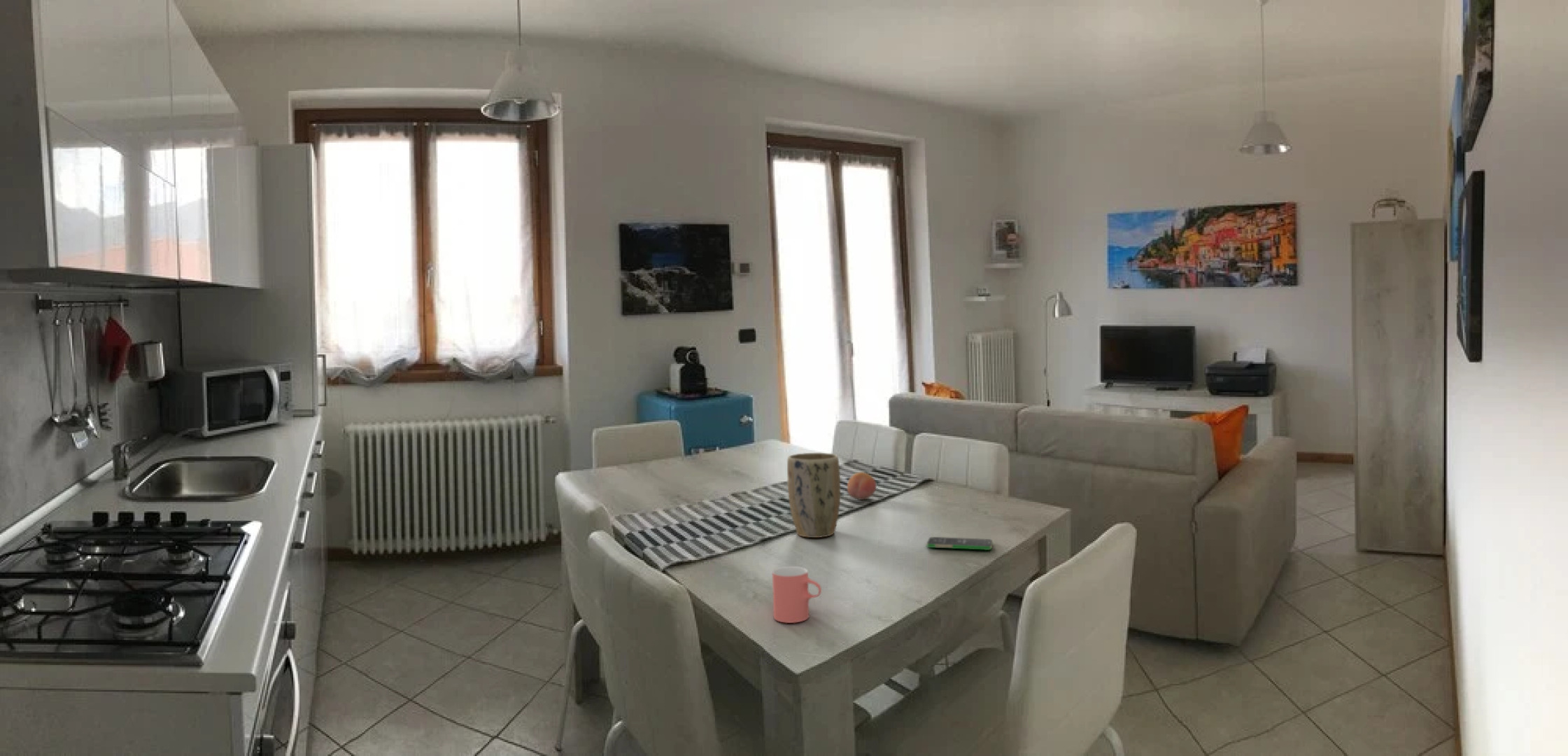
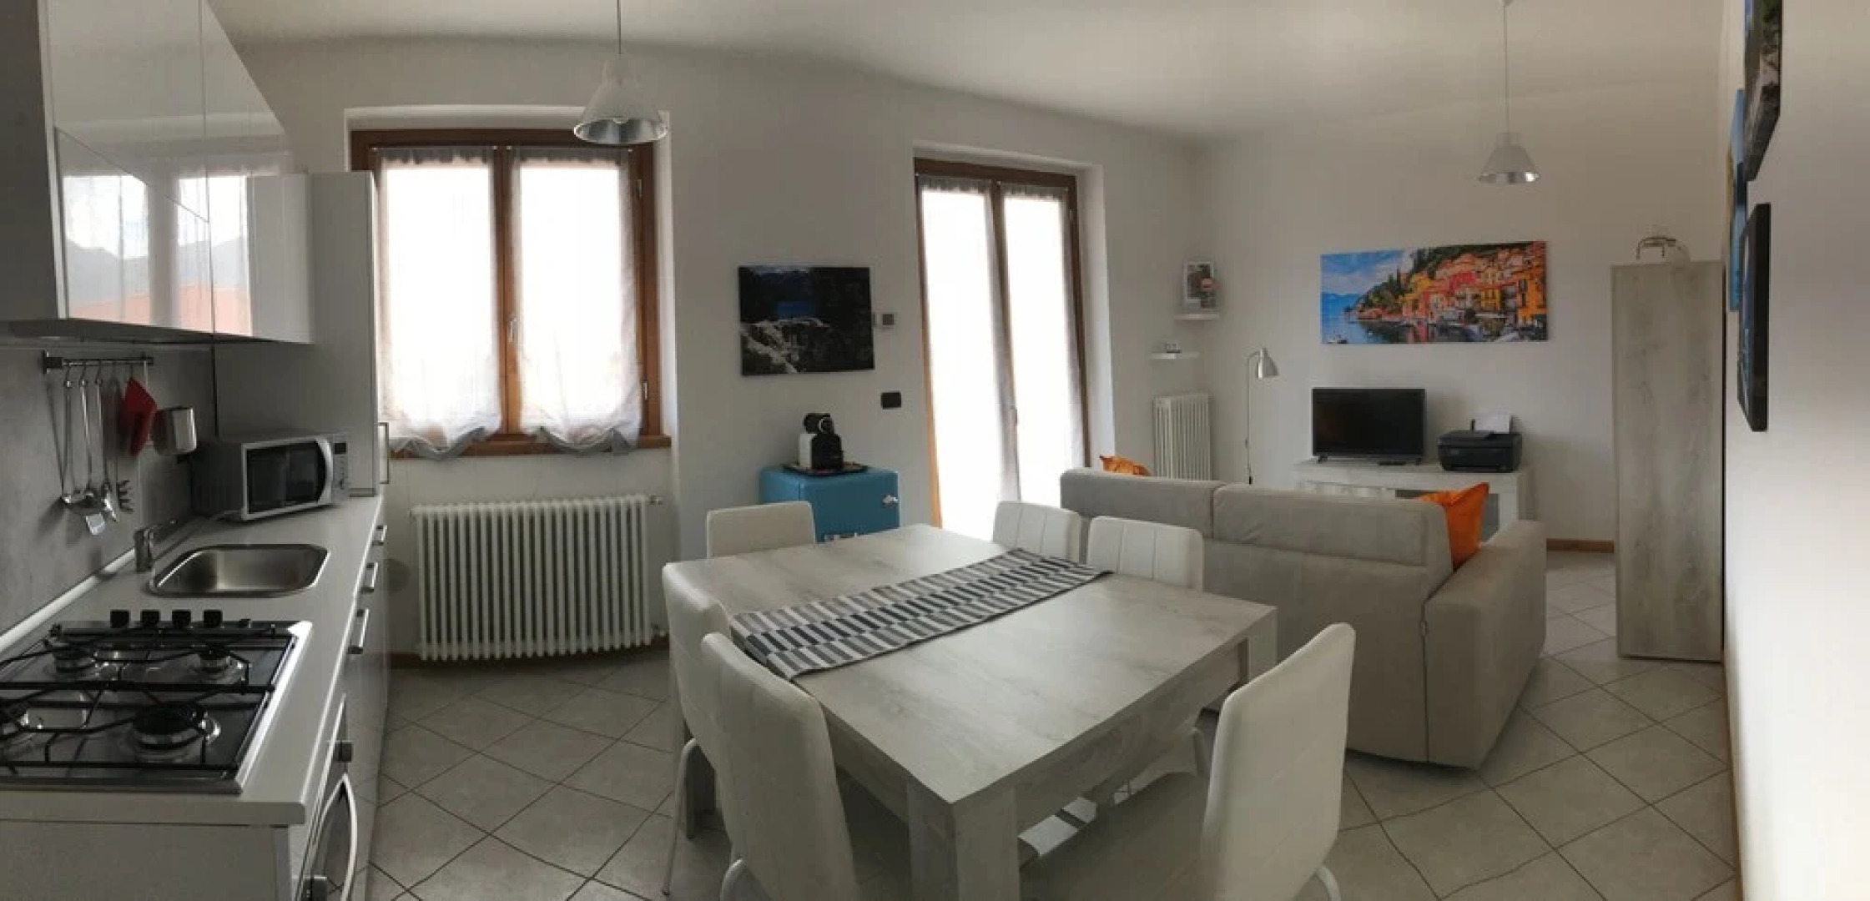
- plant pot [786,452,841,538]
- smartphone [926,536,993,551]
- fruit [847,471,877,500]
- cup [772,566,822,624]
